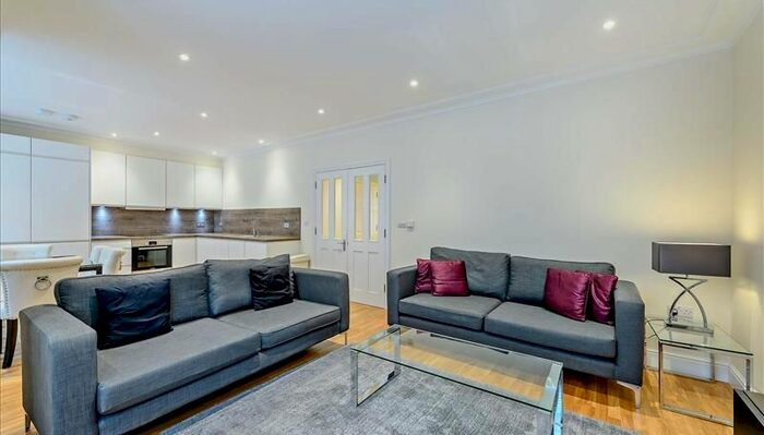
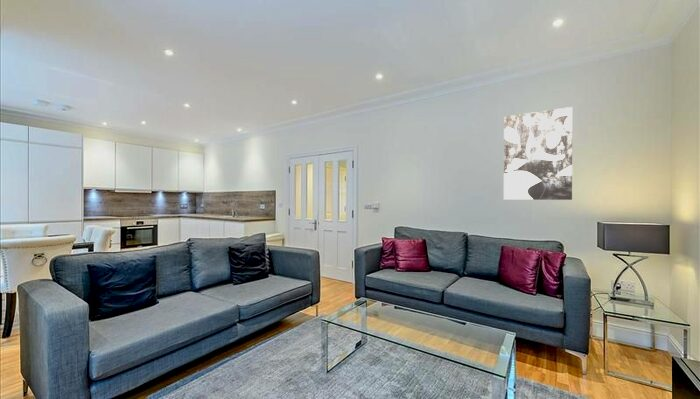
+ wall art [503,106,573,201]
